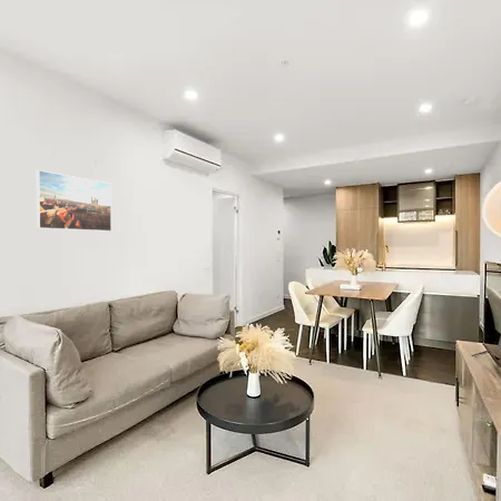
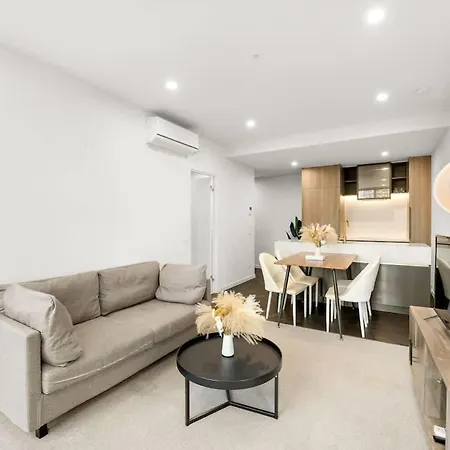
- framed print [36,169,112,233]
